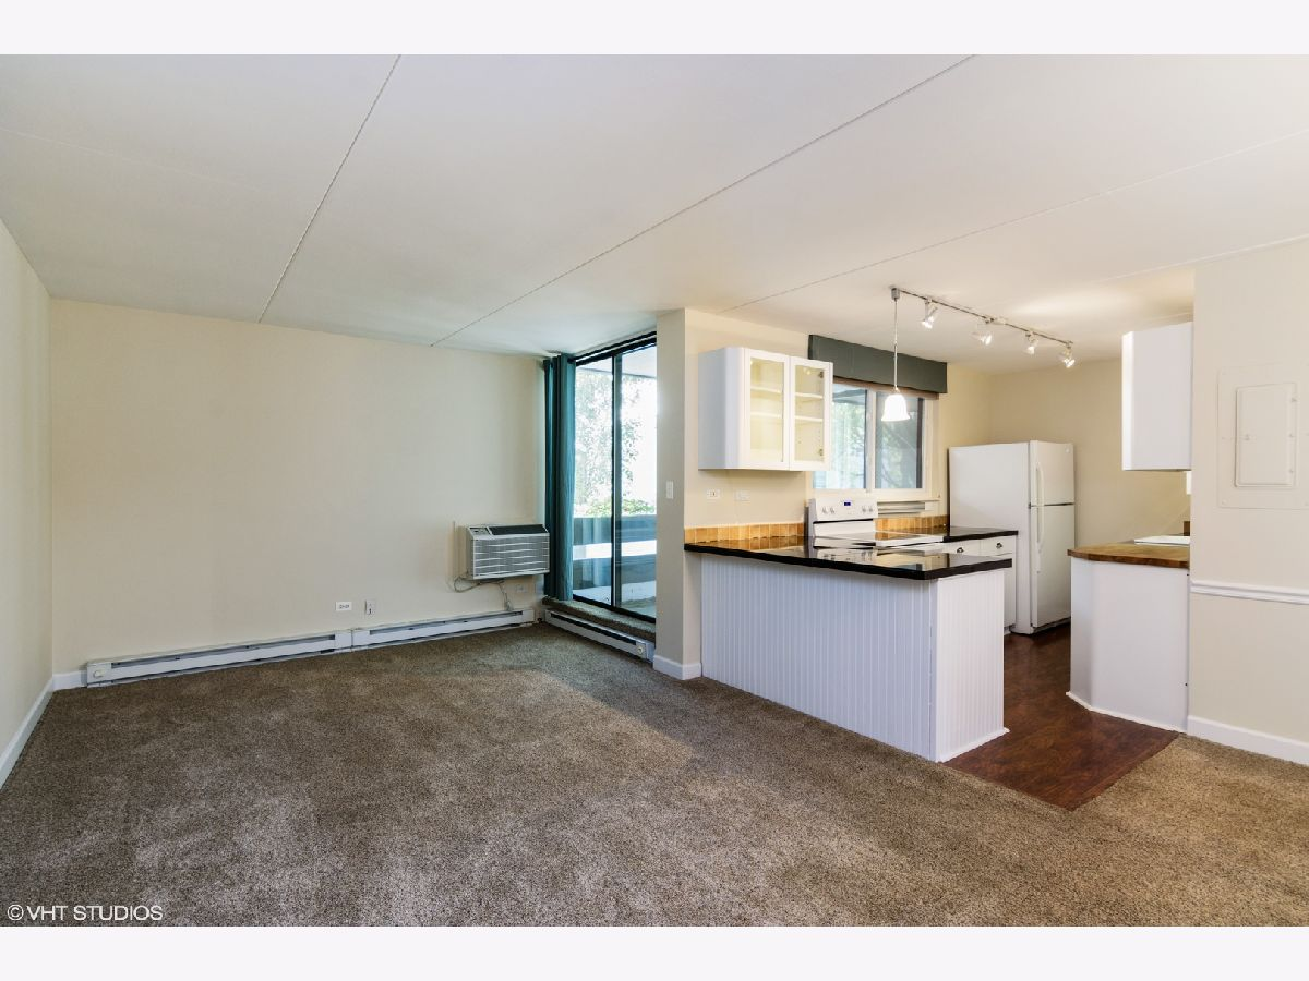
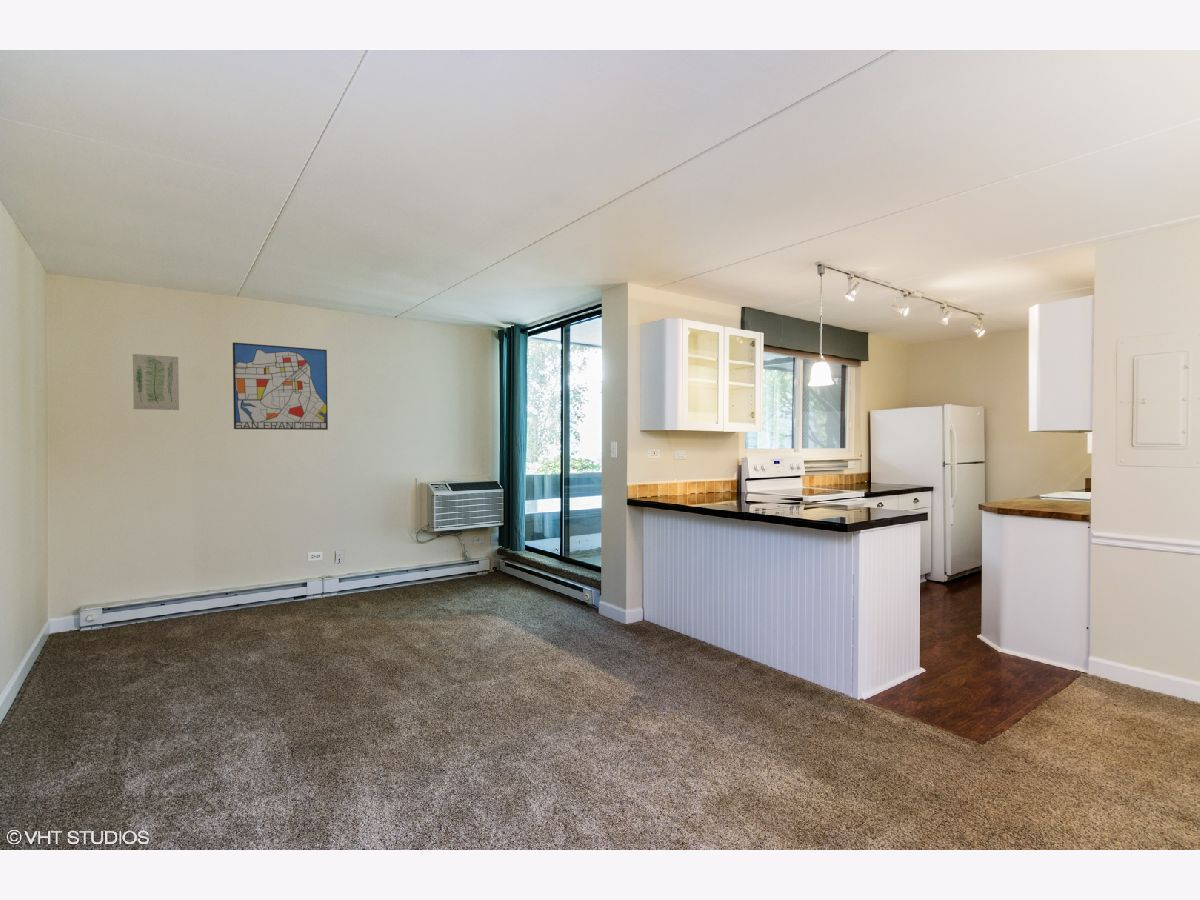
+ wall art [132,353,180,411]
+ wall art [232,341,329,431]
